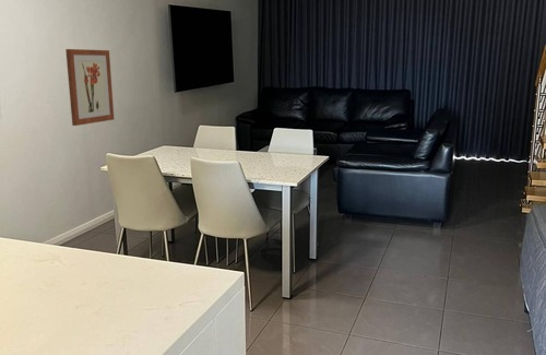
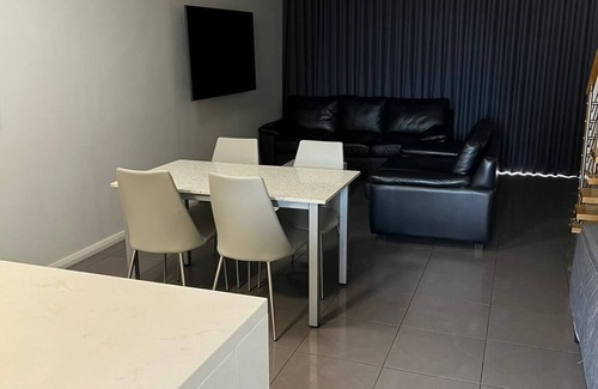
- wall art [64,48,115,127]
